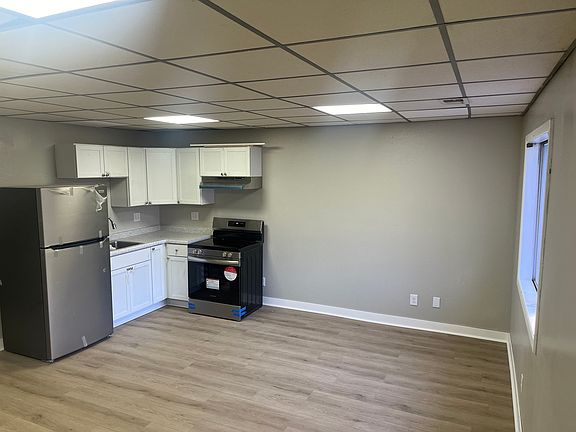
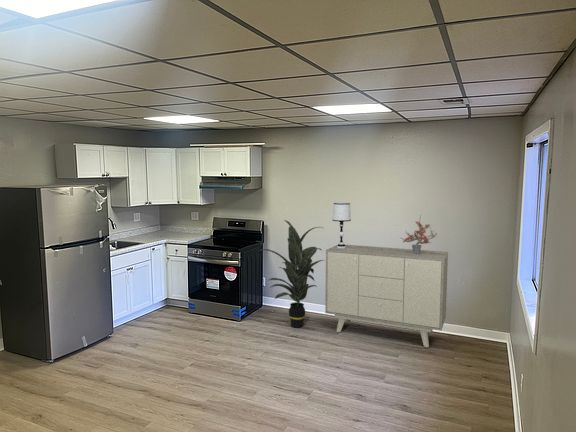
+ potted plant [401,214,439,254]
+ table lamp [331,202,352,249]
+ sideboard [324,244,449,348]
+ indoor plant [257,219,324,328]
